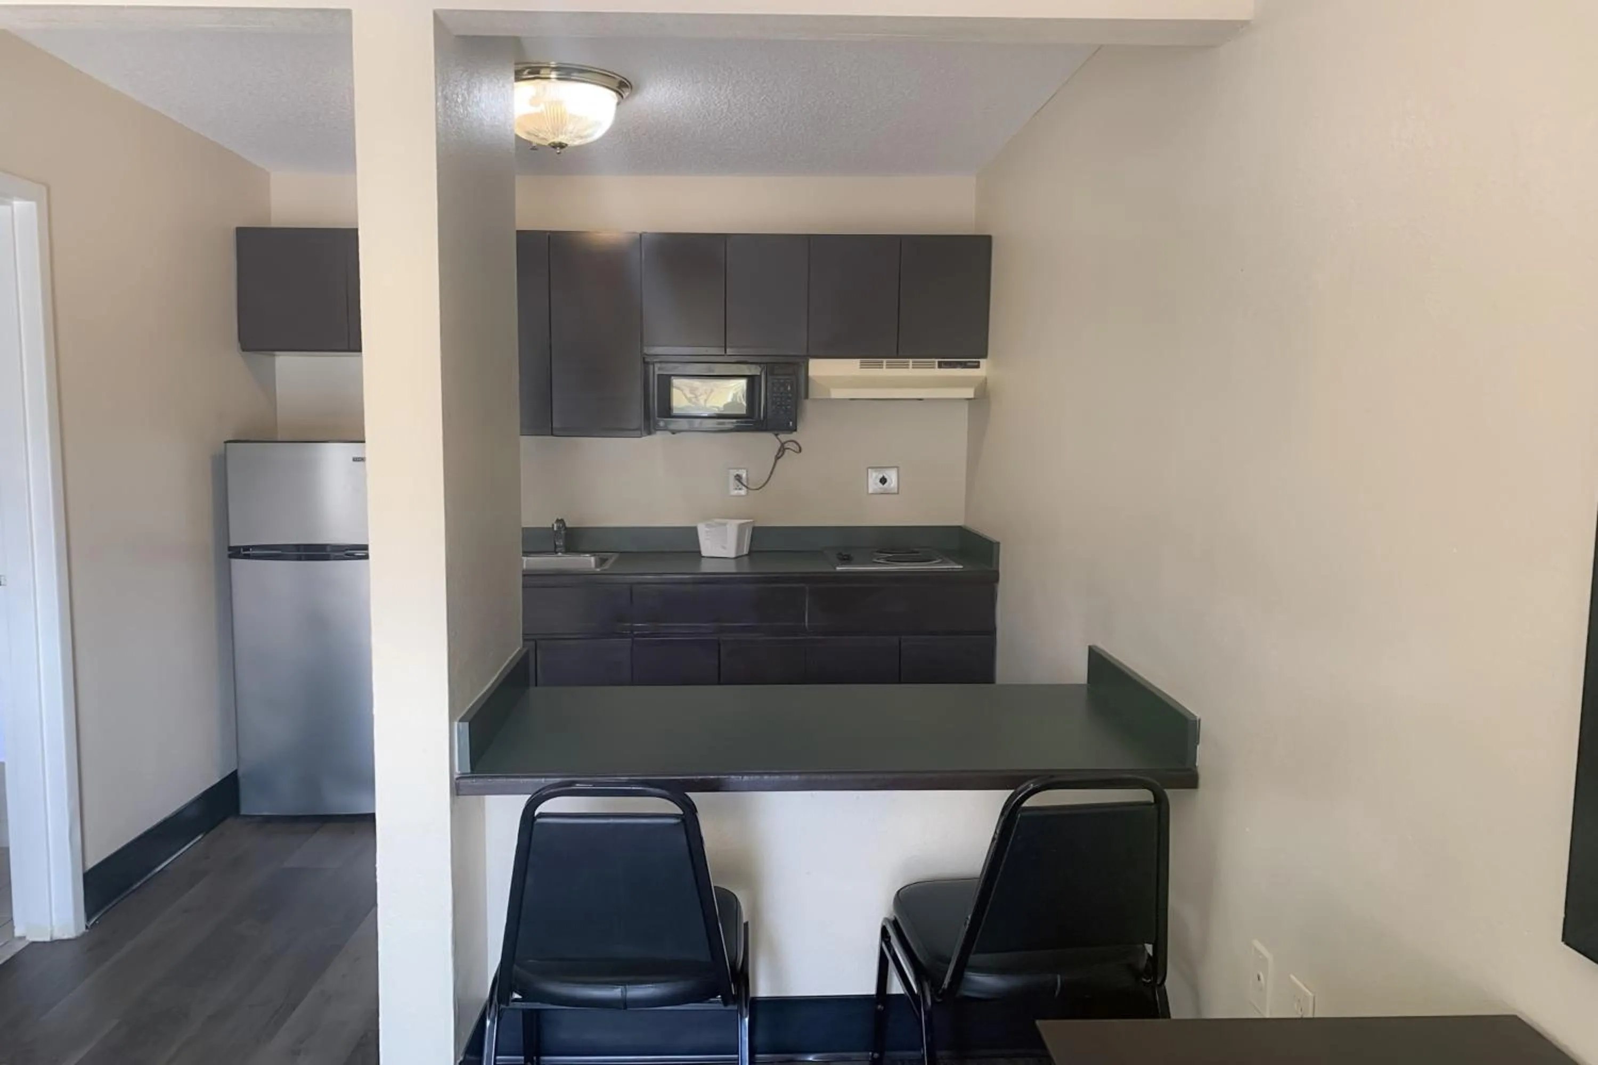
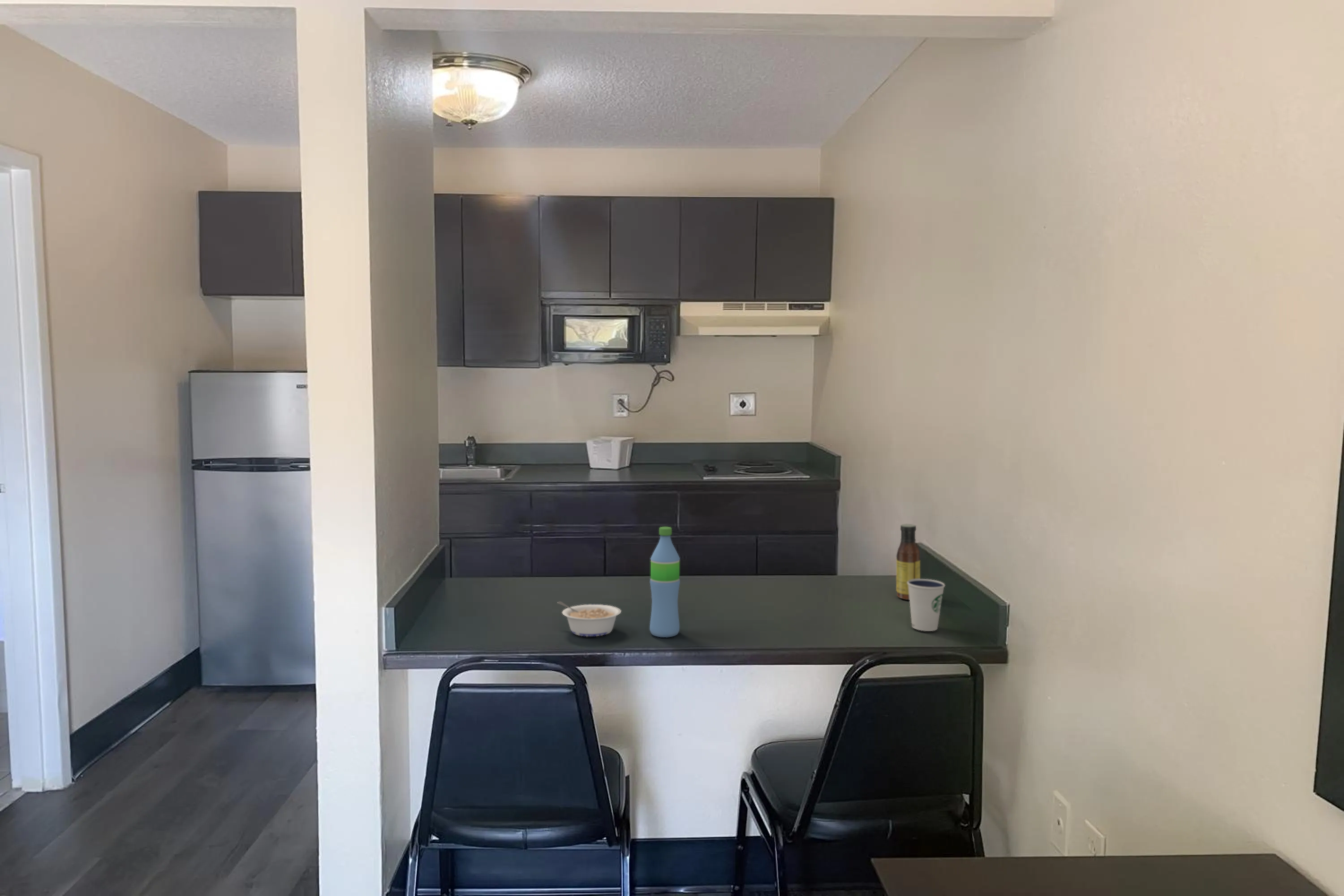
+ legume [557,601,622,637]
+ dixie cup [907,578,946,632]
+ water bottle [649,526,681,638]
+ sauce bottle [896,523,921,600]
